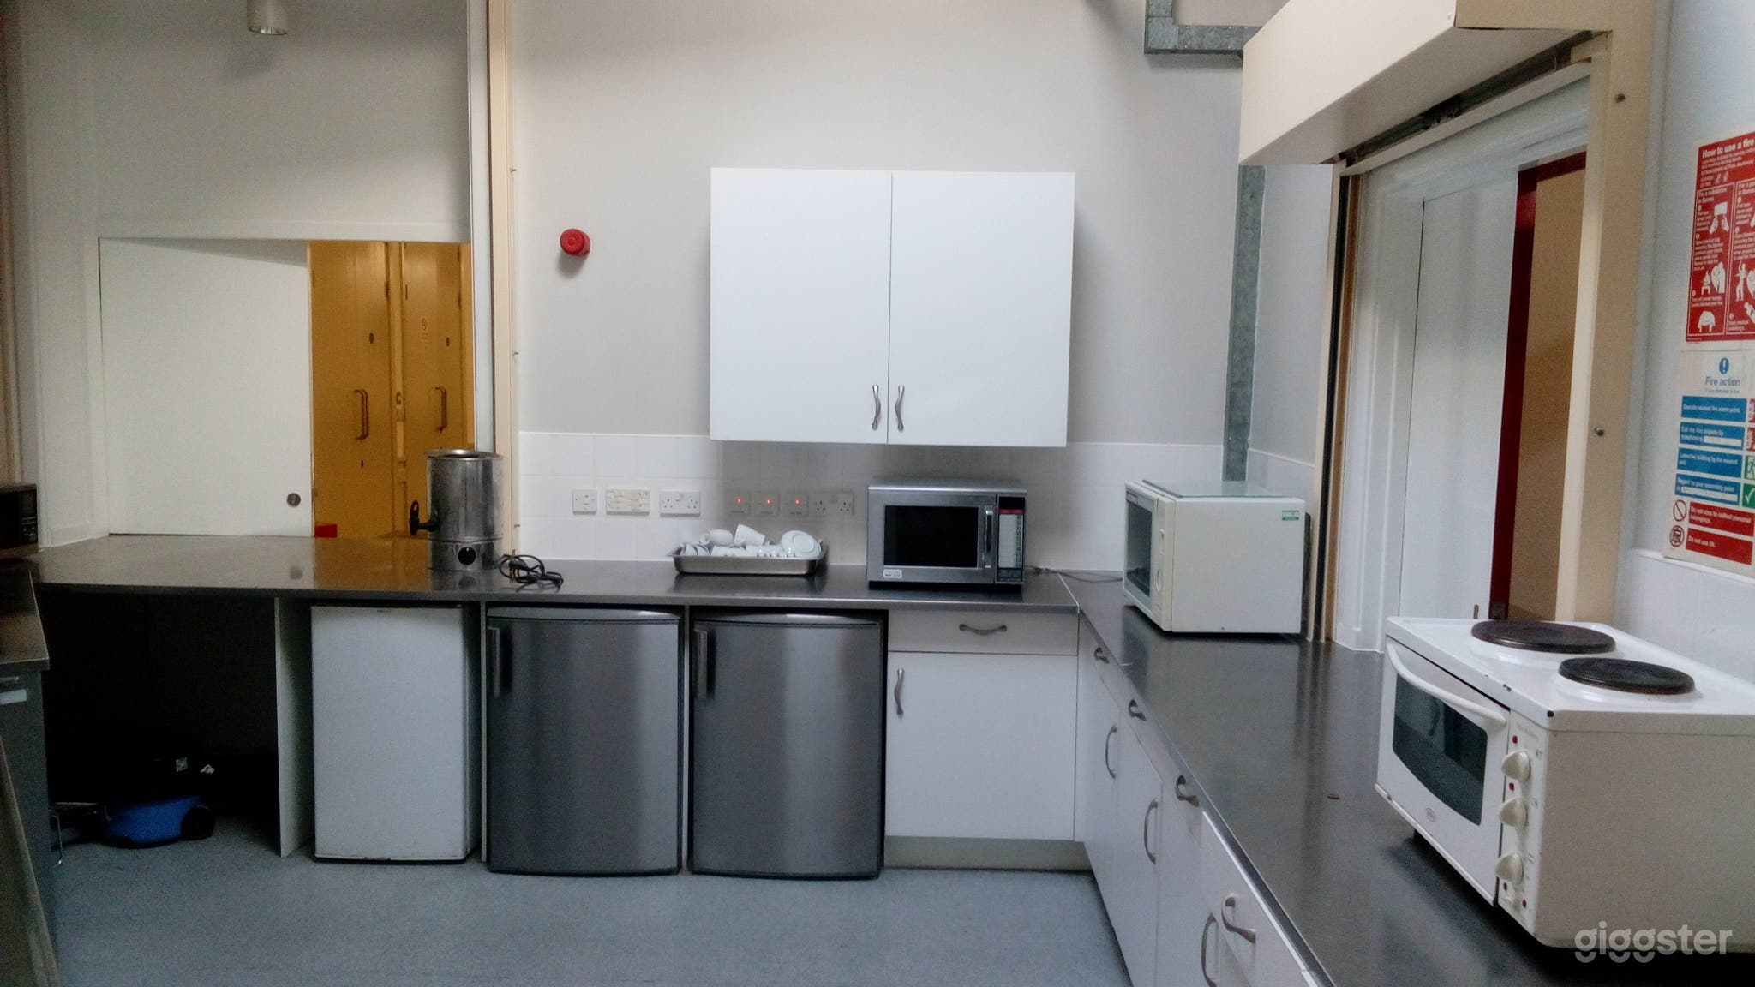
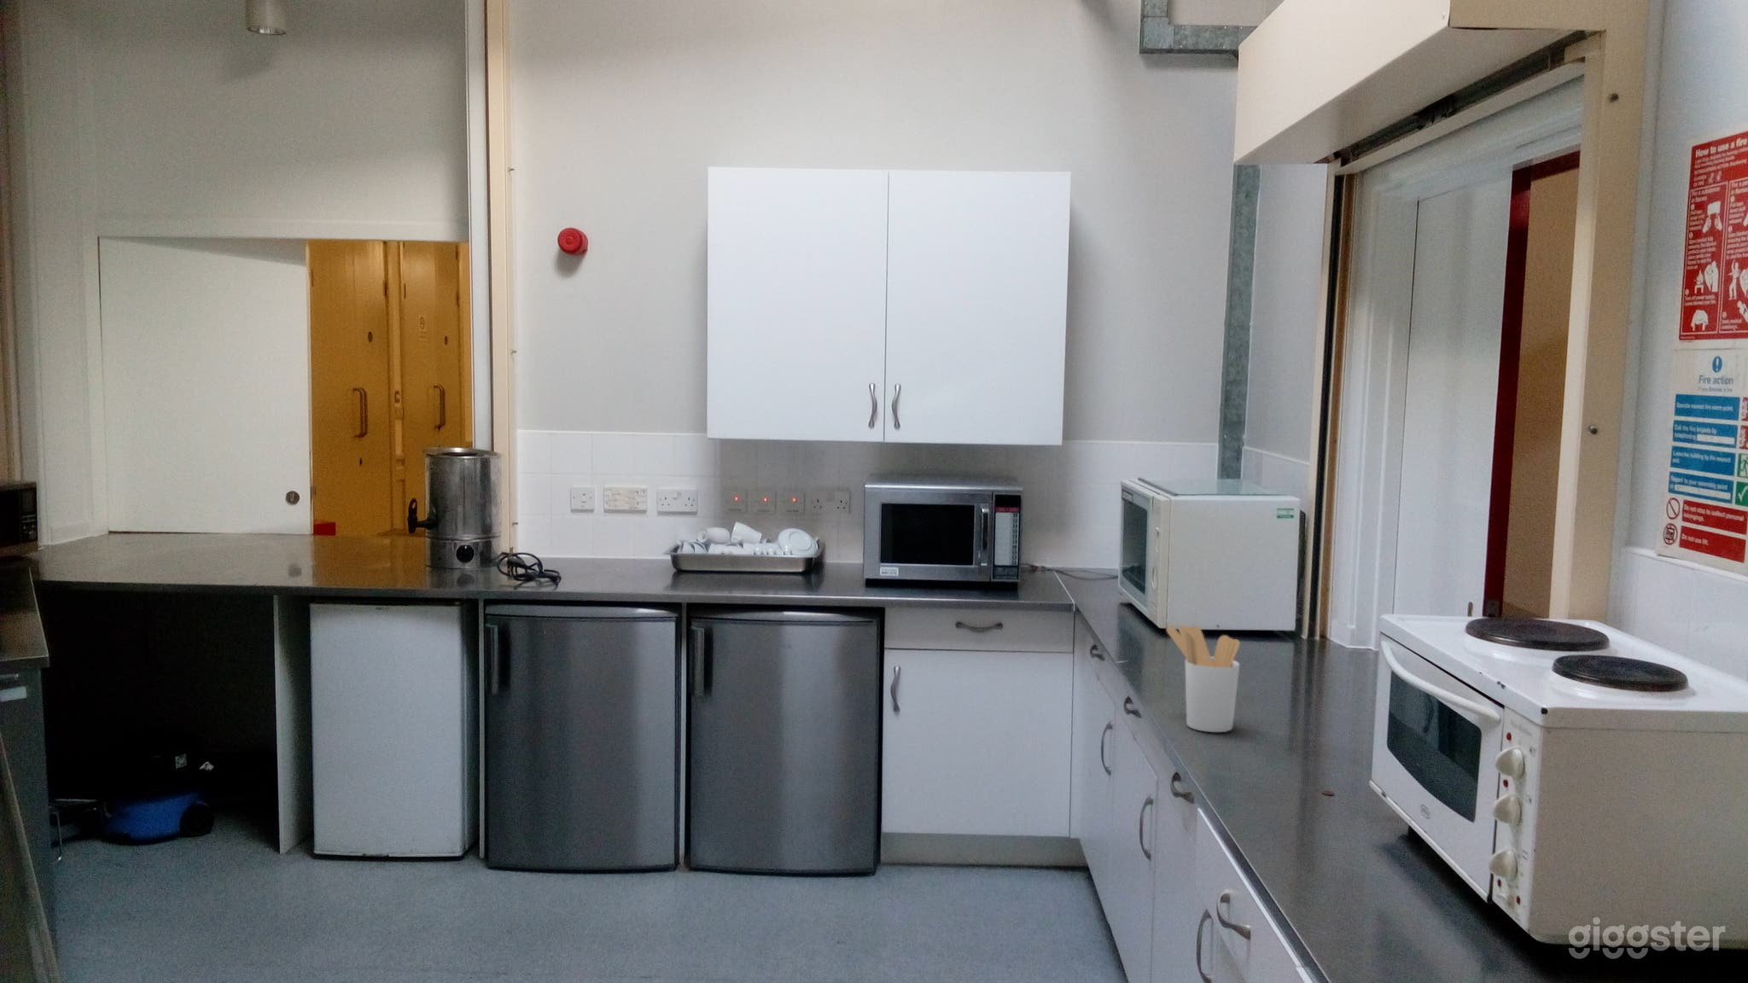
+ utensil holder [1165,624,1241,733]
